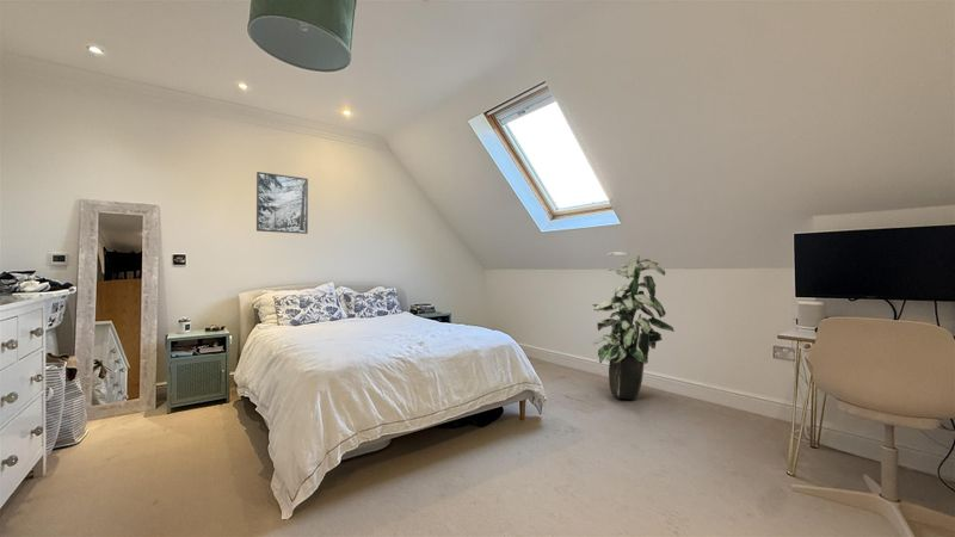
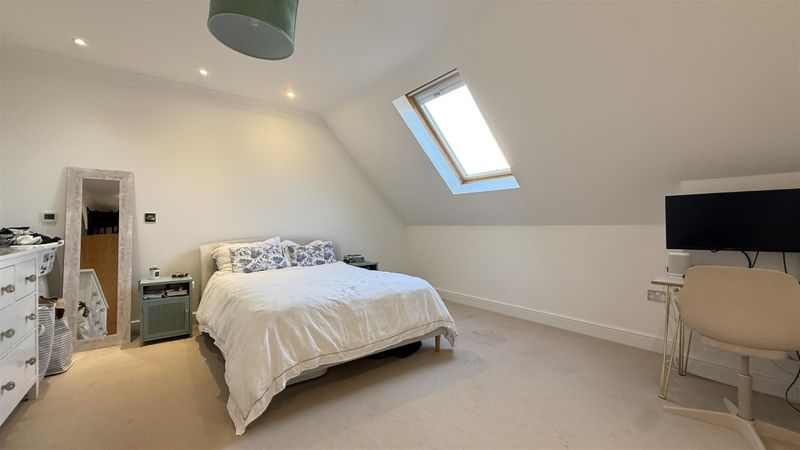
- indoor plant [592,251,676,401]
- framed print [255,171,309,235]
